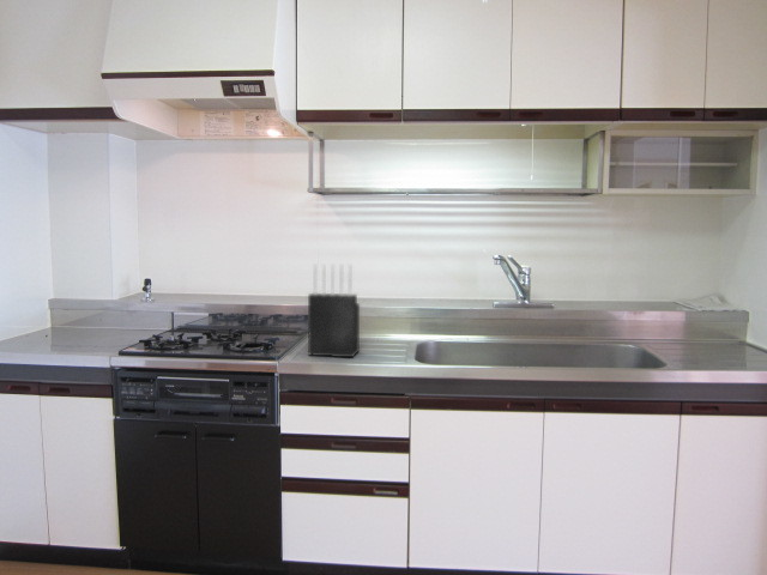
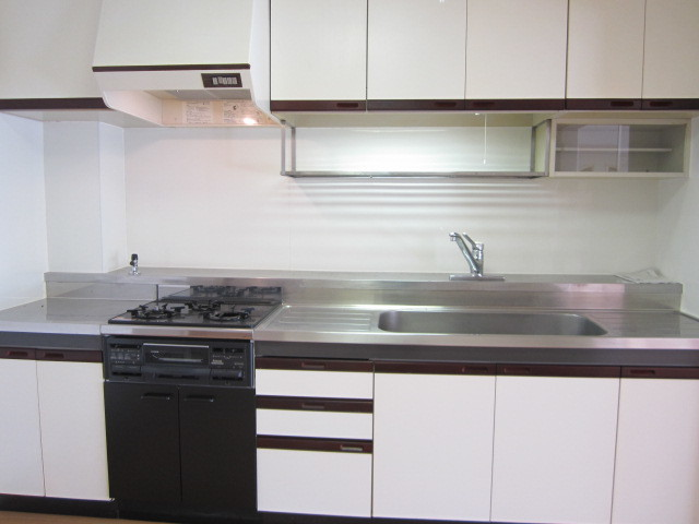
- knife block [307,262,361,358]
